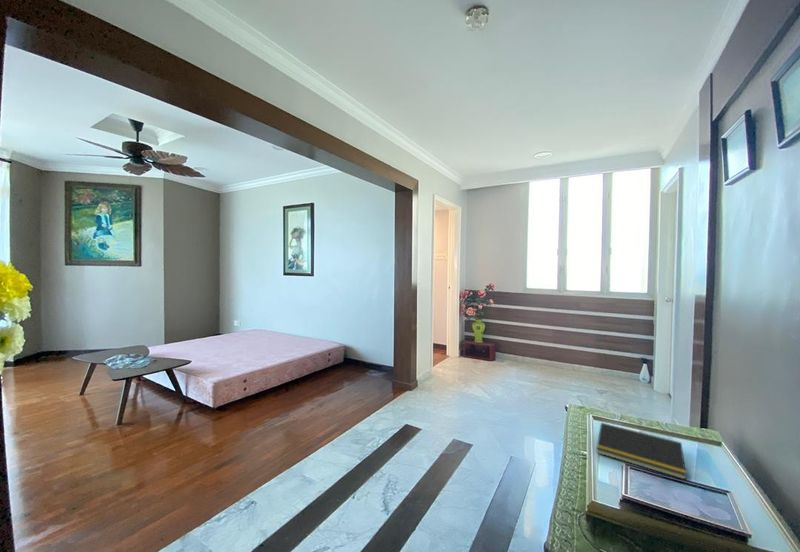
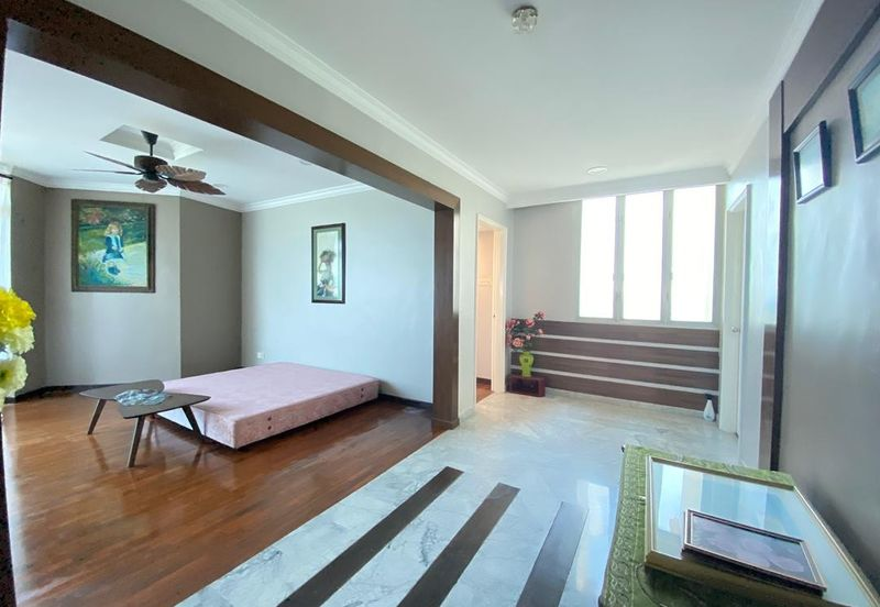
- notepad [595,421,687,481]
